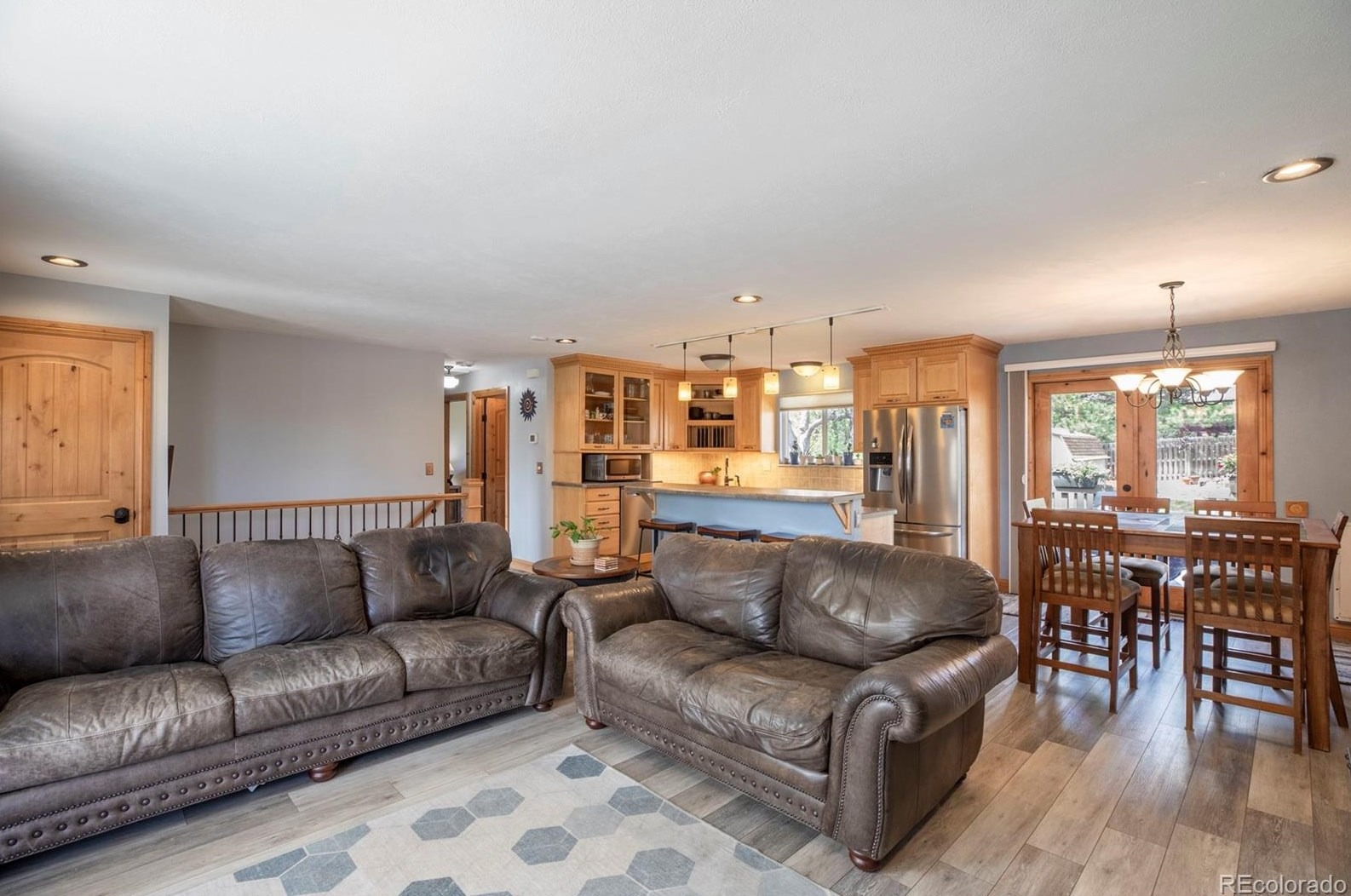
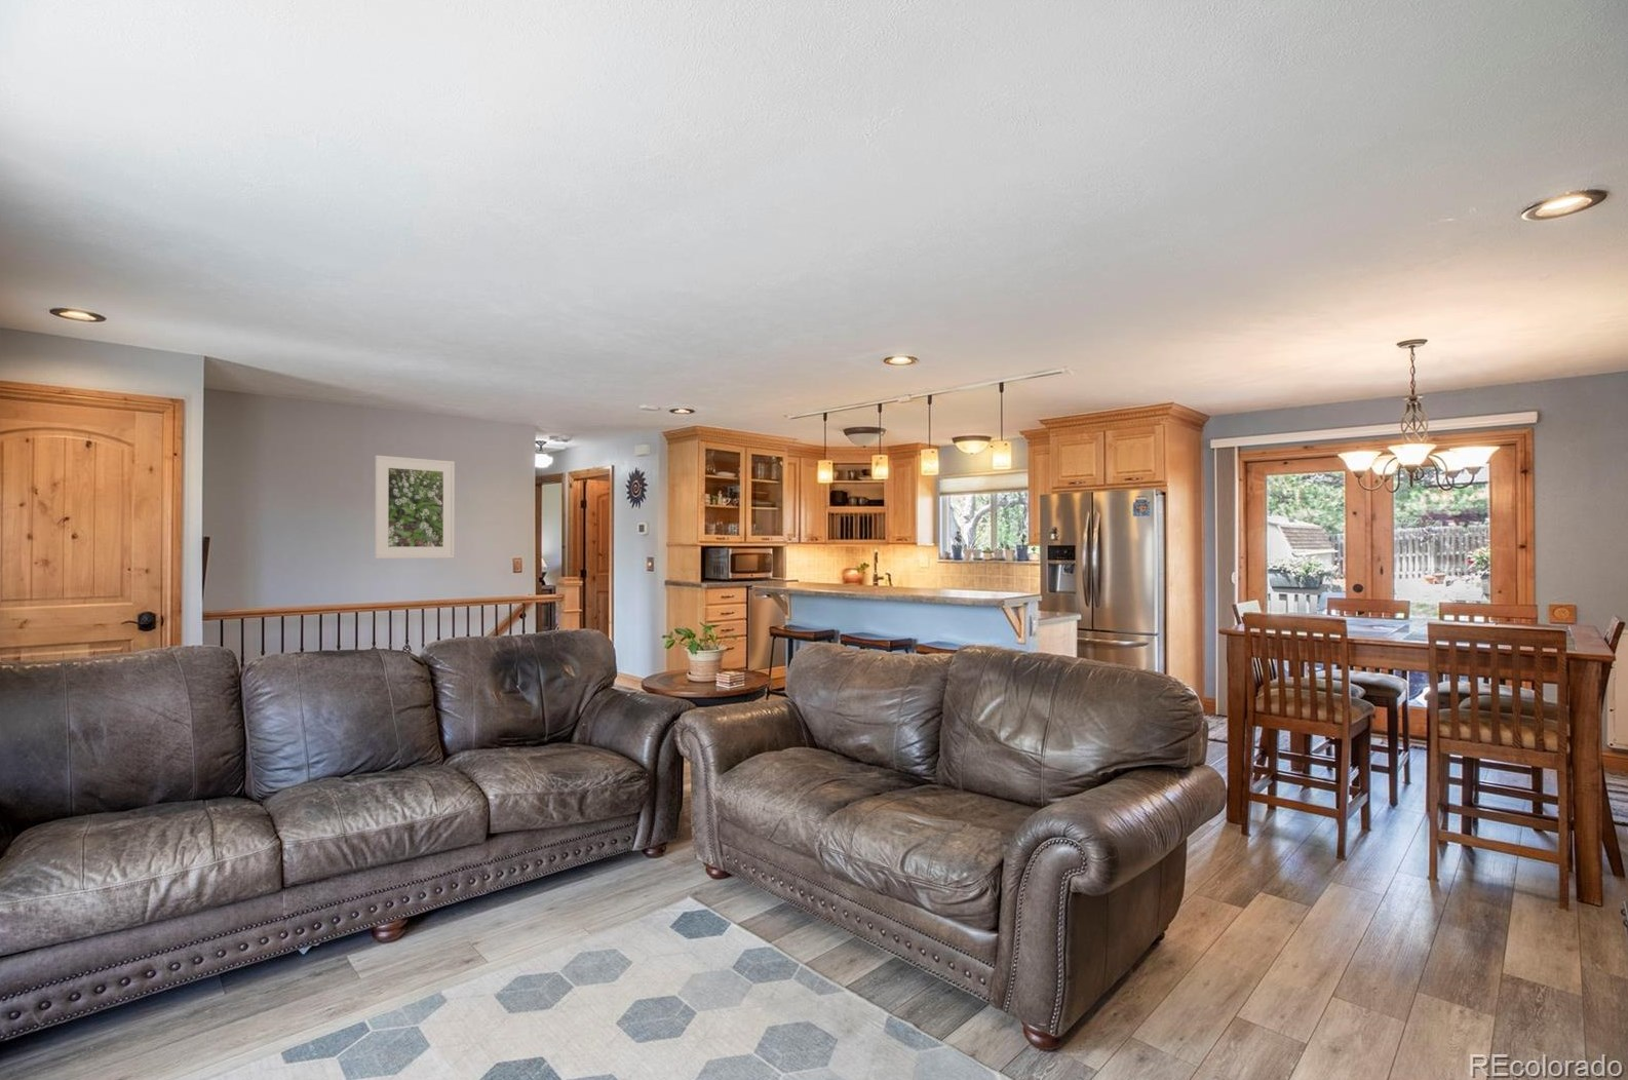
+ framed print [374,454,456,559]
